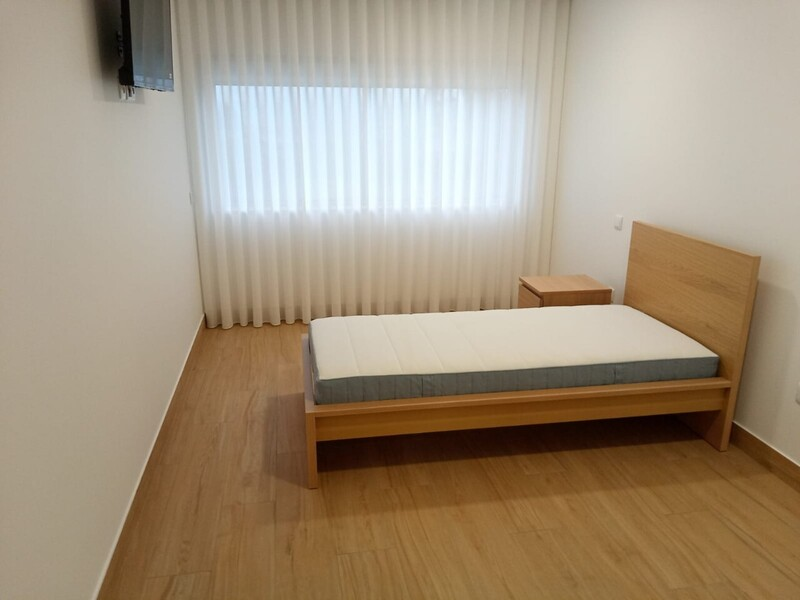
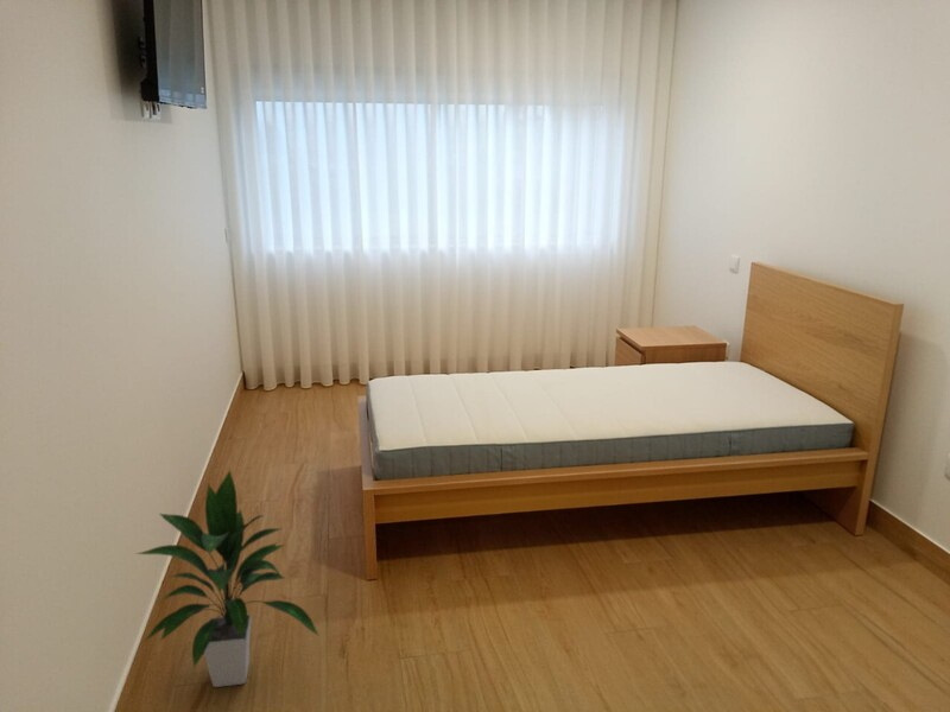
+ indoor plant [133,469,321,688]
